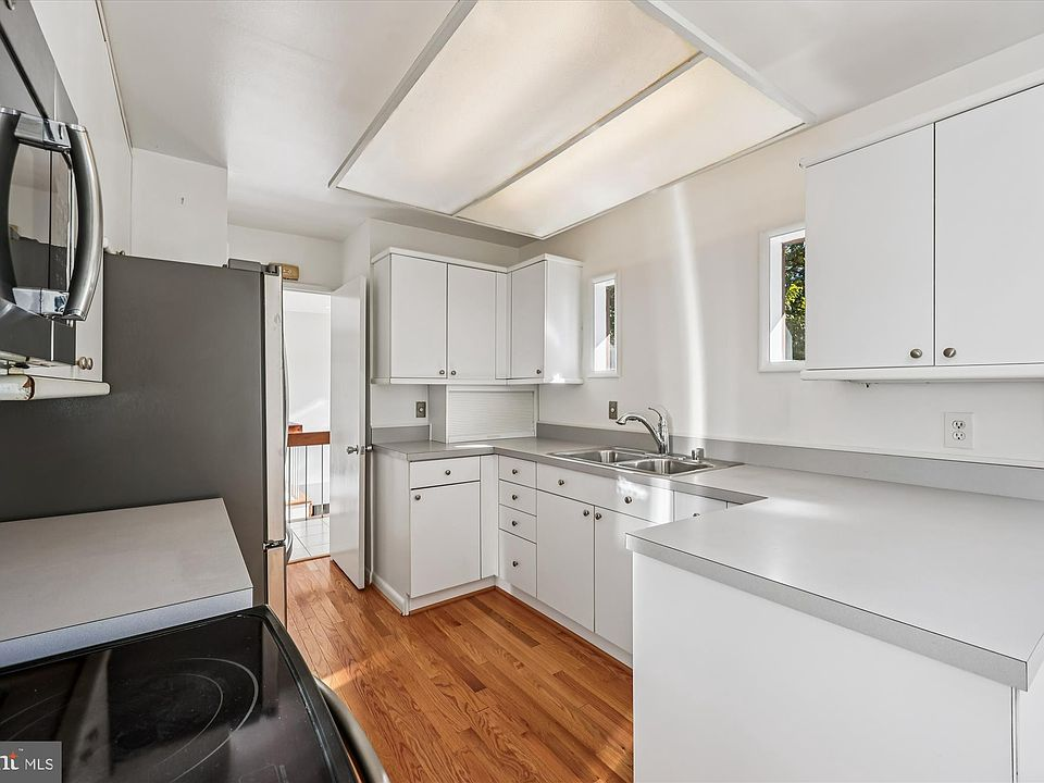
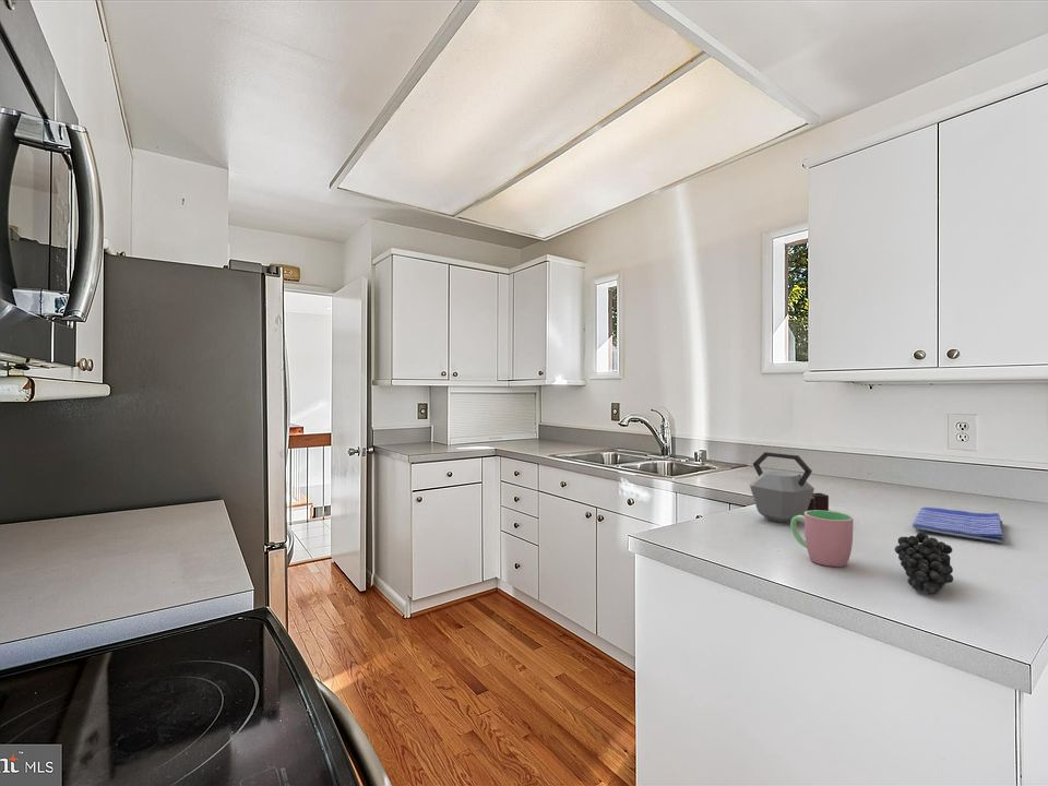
+ fruit [894,531,954,596]
+ kettle [749,451,830,524]
+ cup [789,510,855,568]
+ dish towel [912,507,1004,544]
